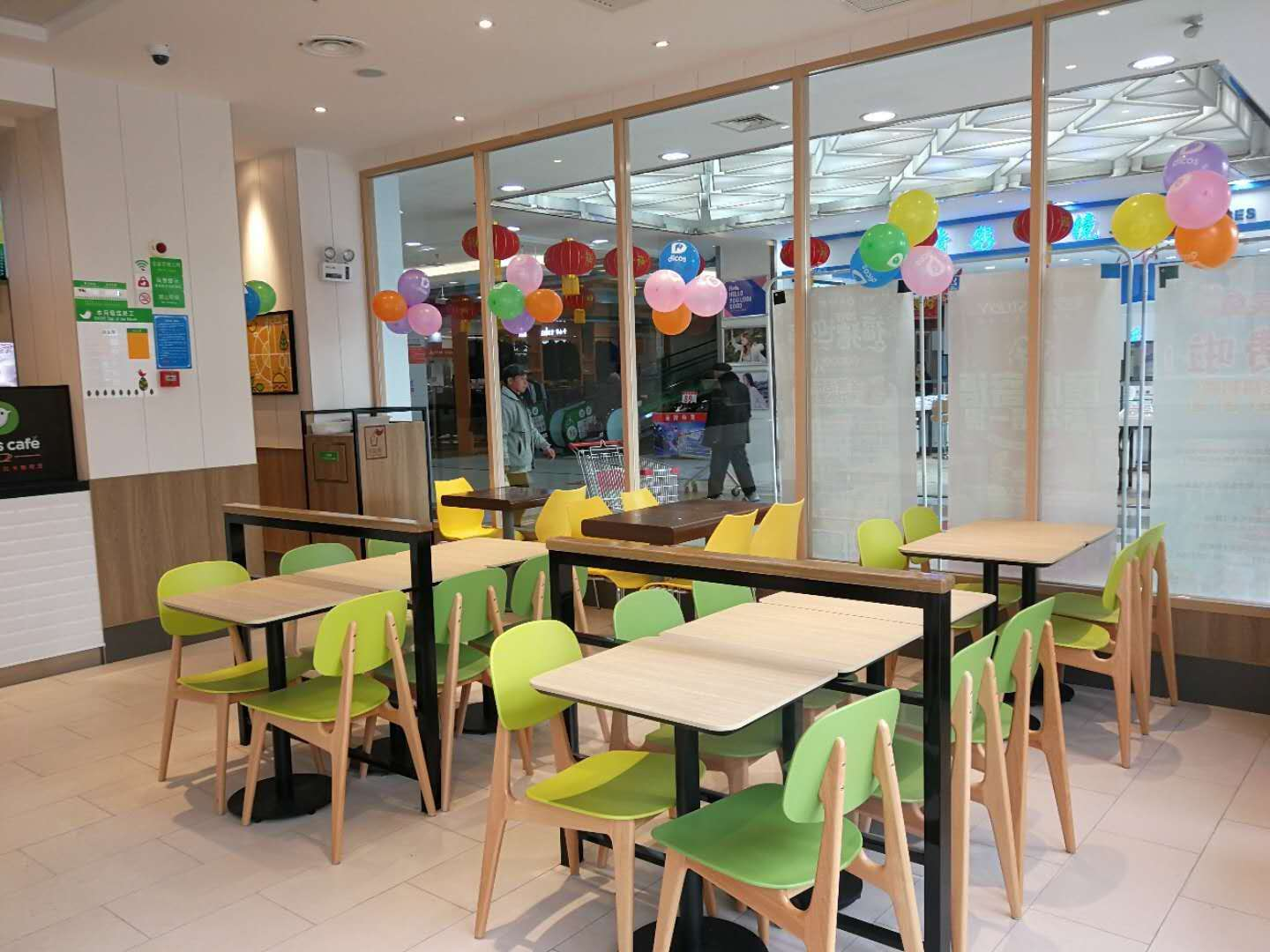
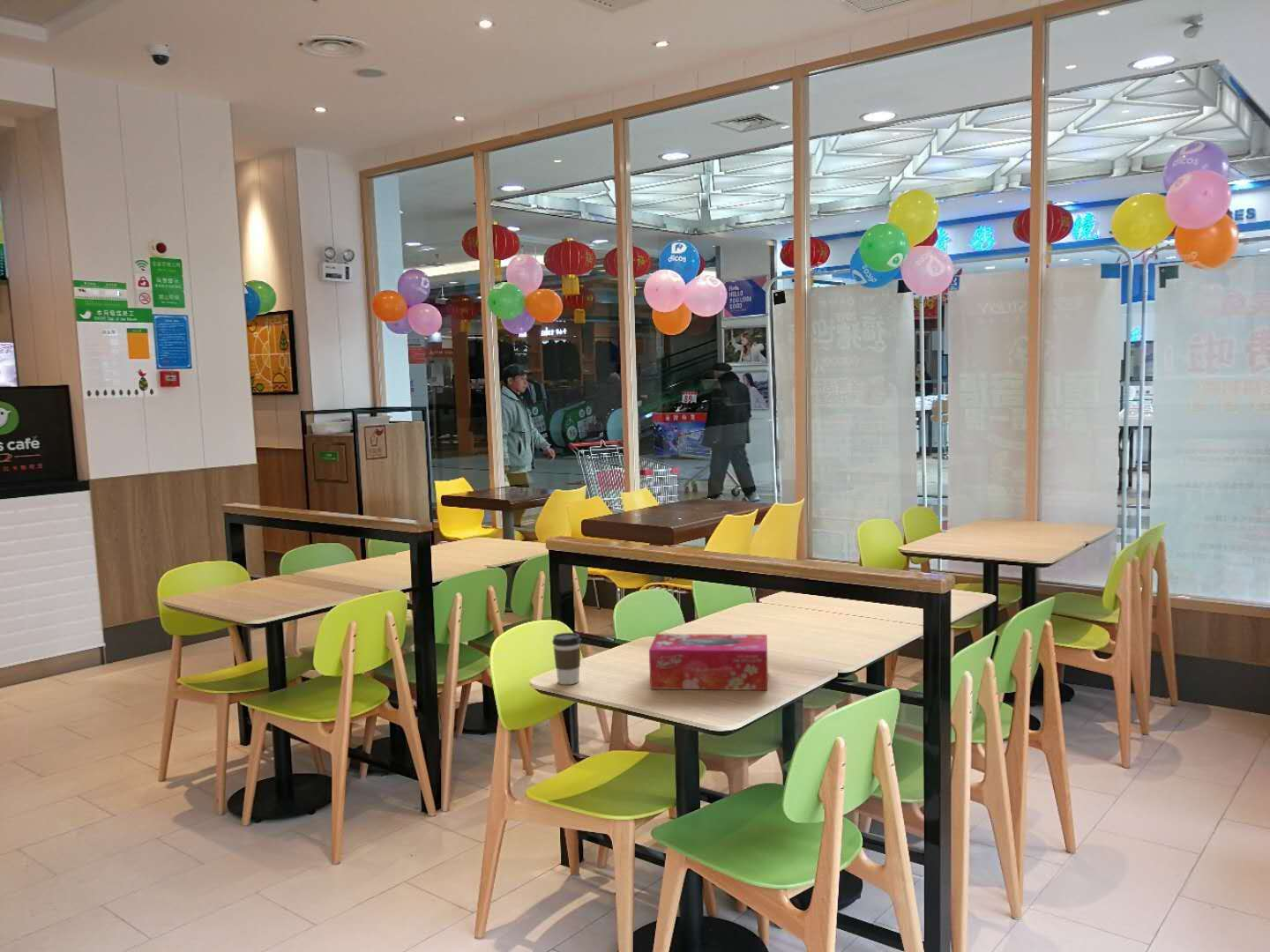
+ coffee cup [551,632,582,686]
+ tissue box [648,633,769,691]
